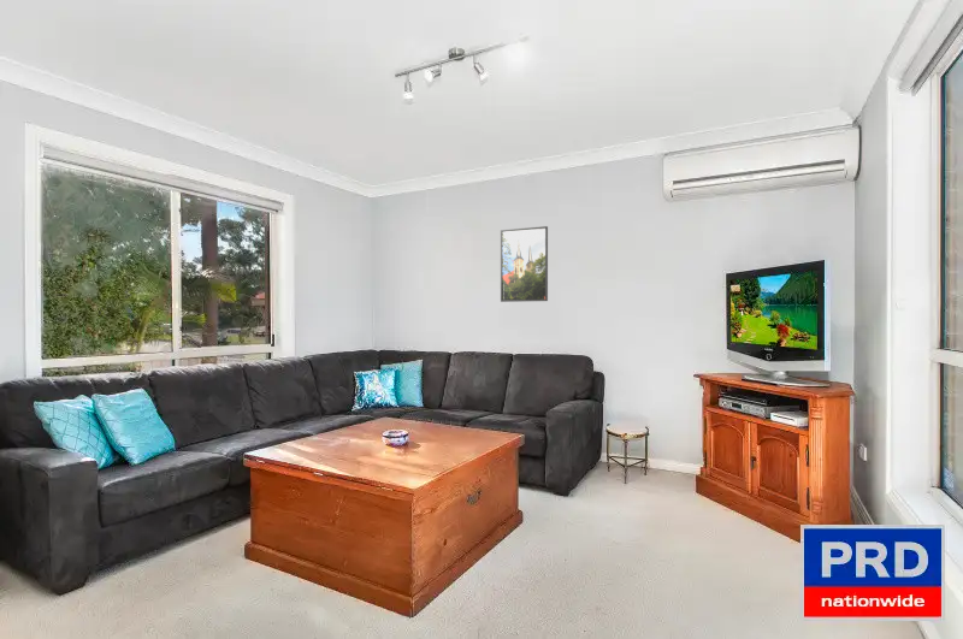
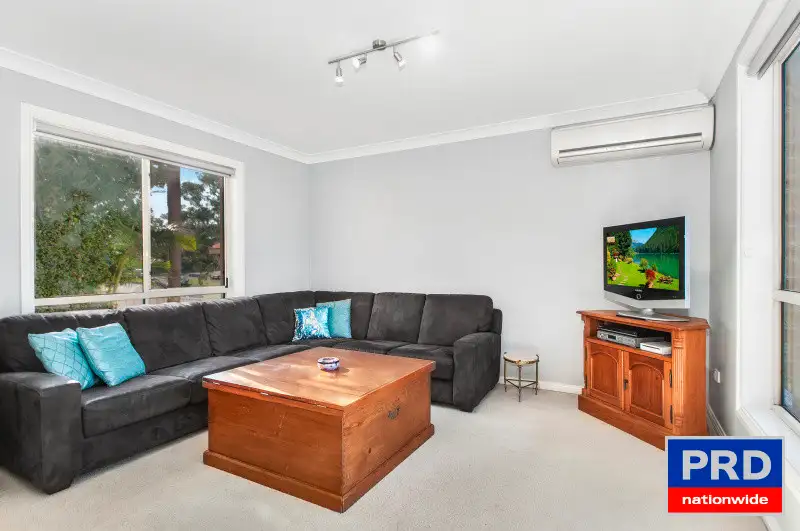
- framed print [500,225,549,303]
